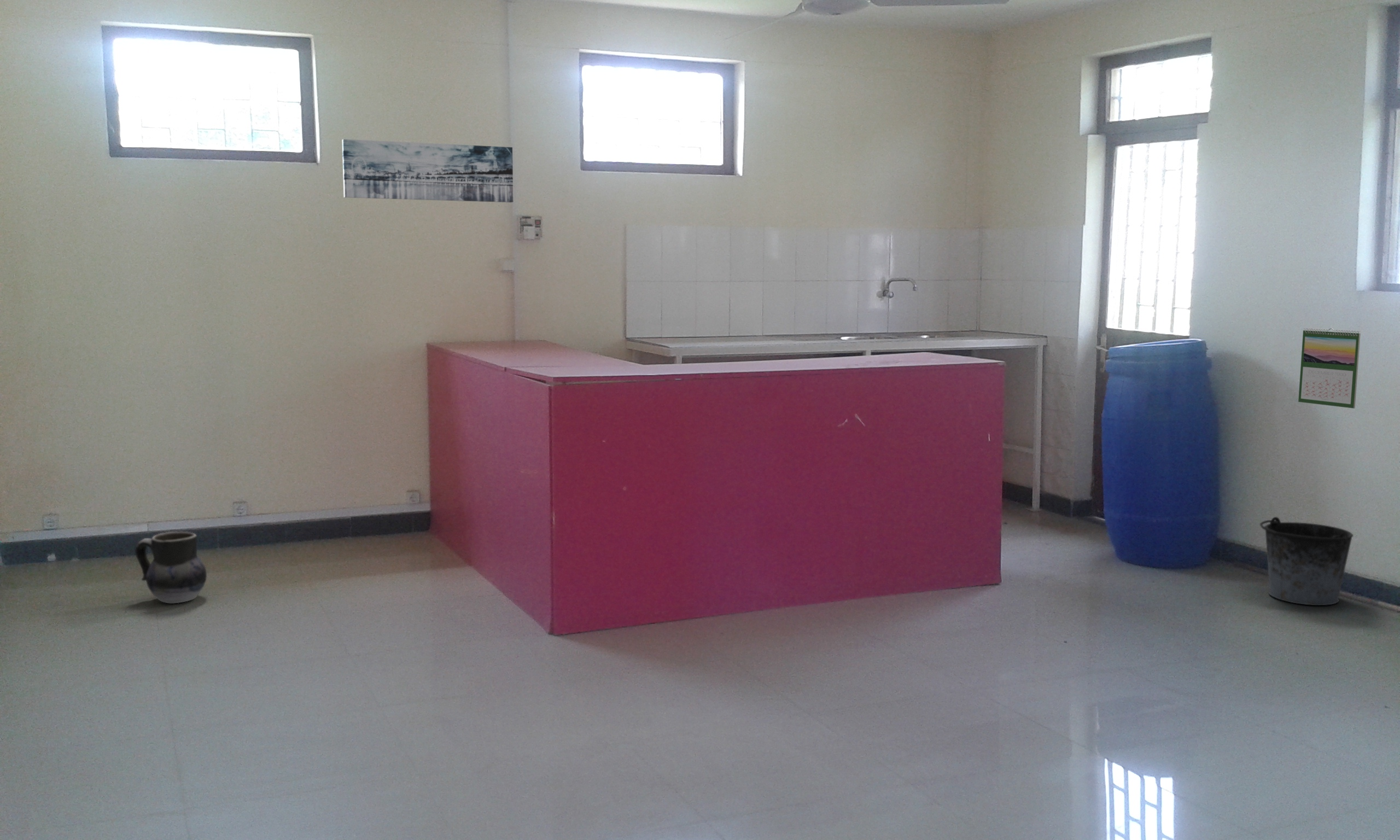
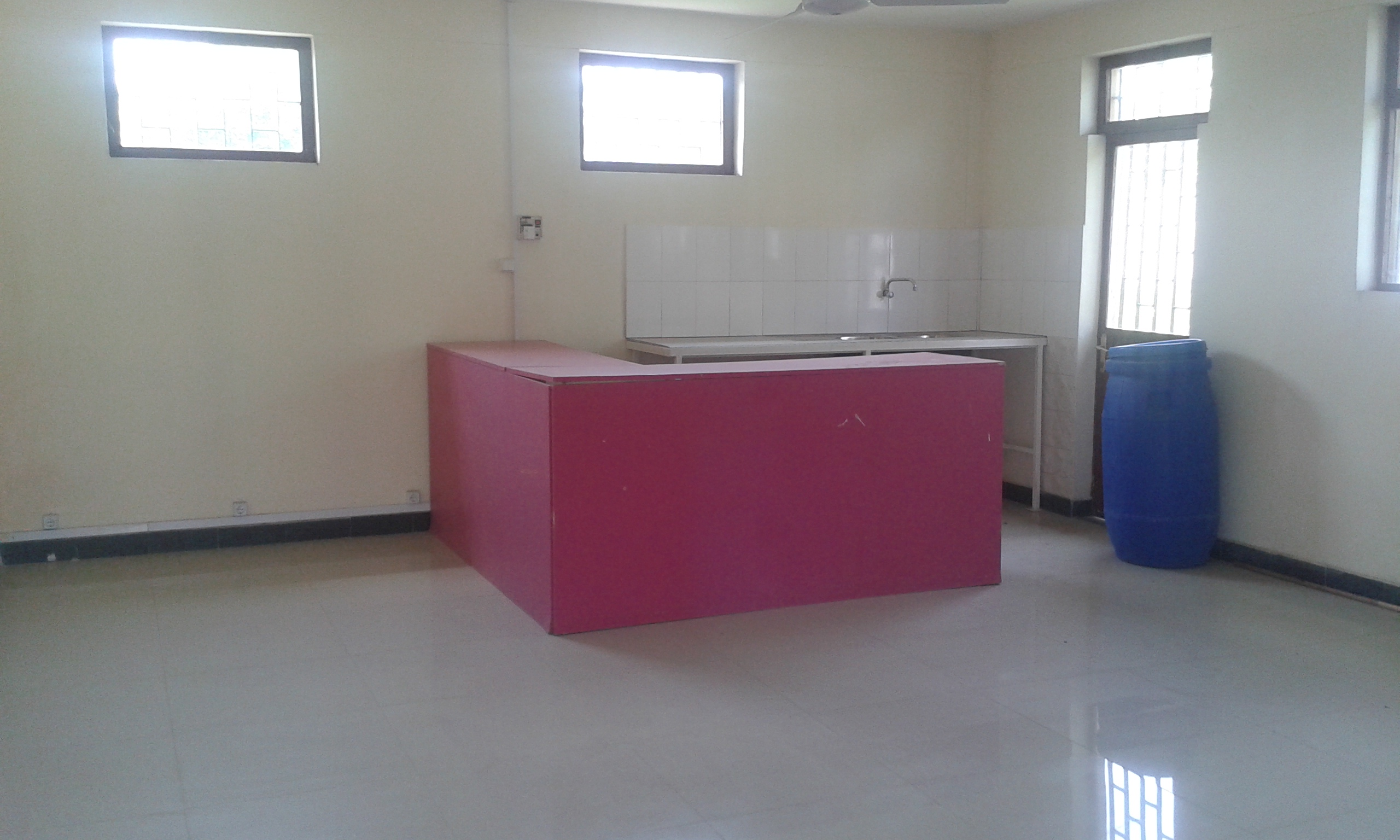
- ceramic jug [135,531,207,604]
- bucket [1259,516,1354,606]
- wall art [341,138,514,203]
- calendar [1298,328,1361,409]
